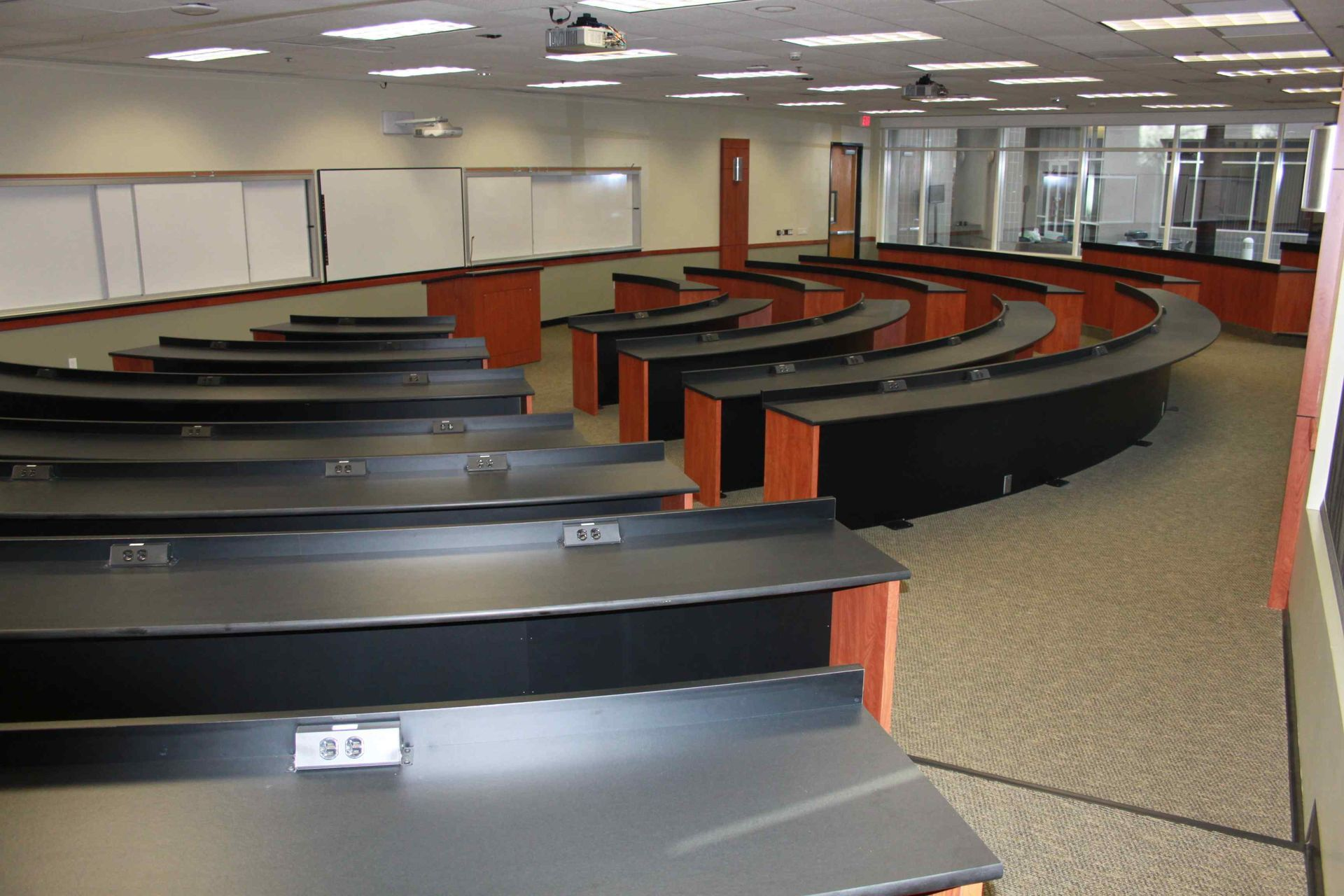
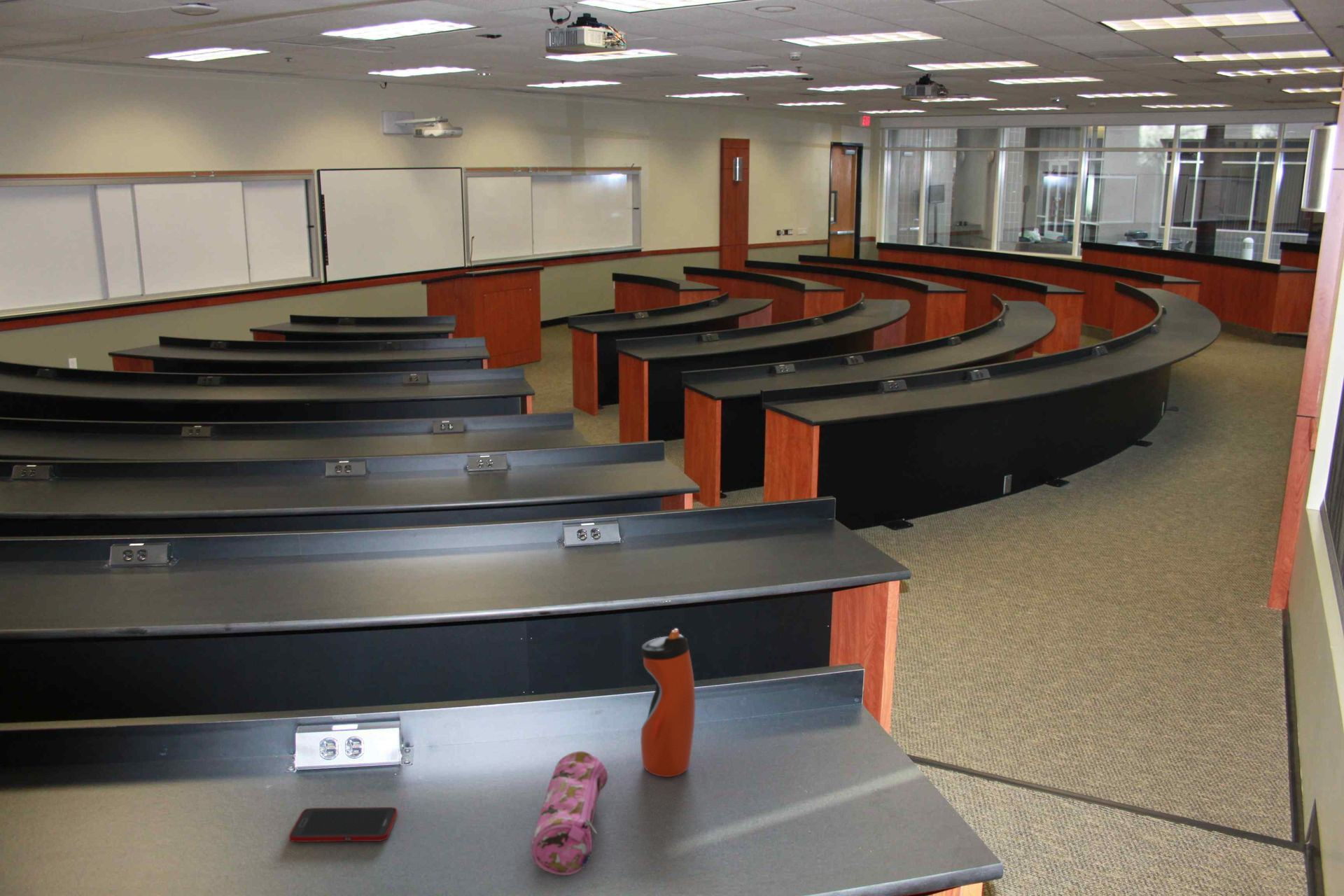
+ water bottle [640,628,696,778]
+ pencil case [531,750,608,876]
+ cell phone [288,806,398,843]
